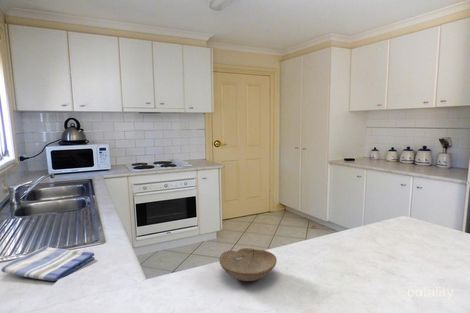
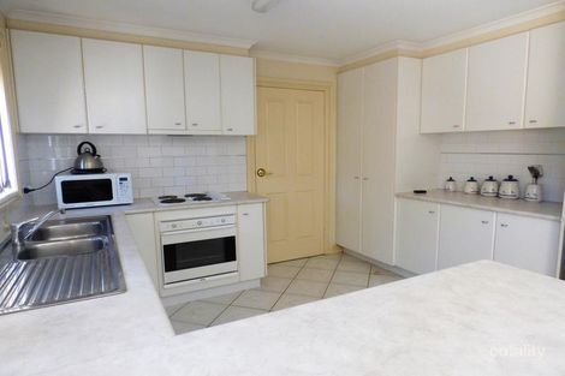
- dish towel [0,245,96,282]
- bowl [218,247,278,282]
